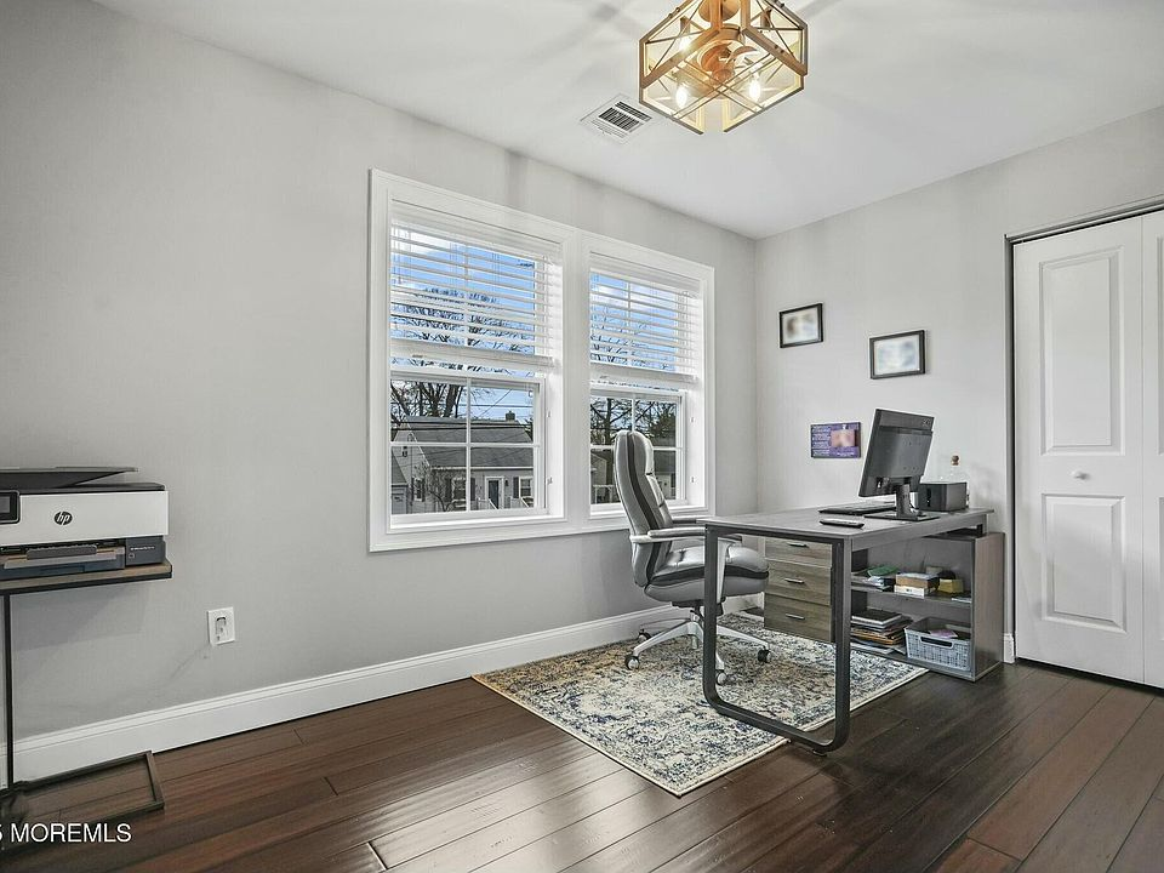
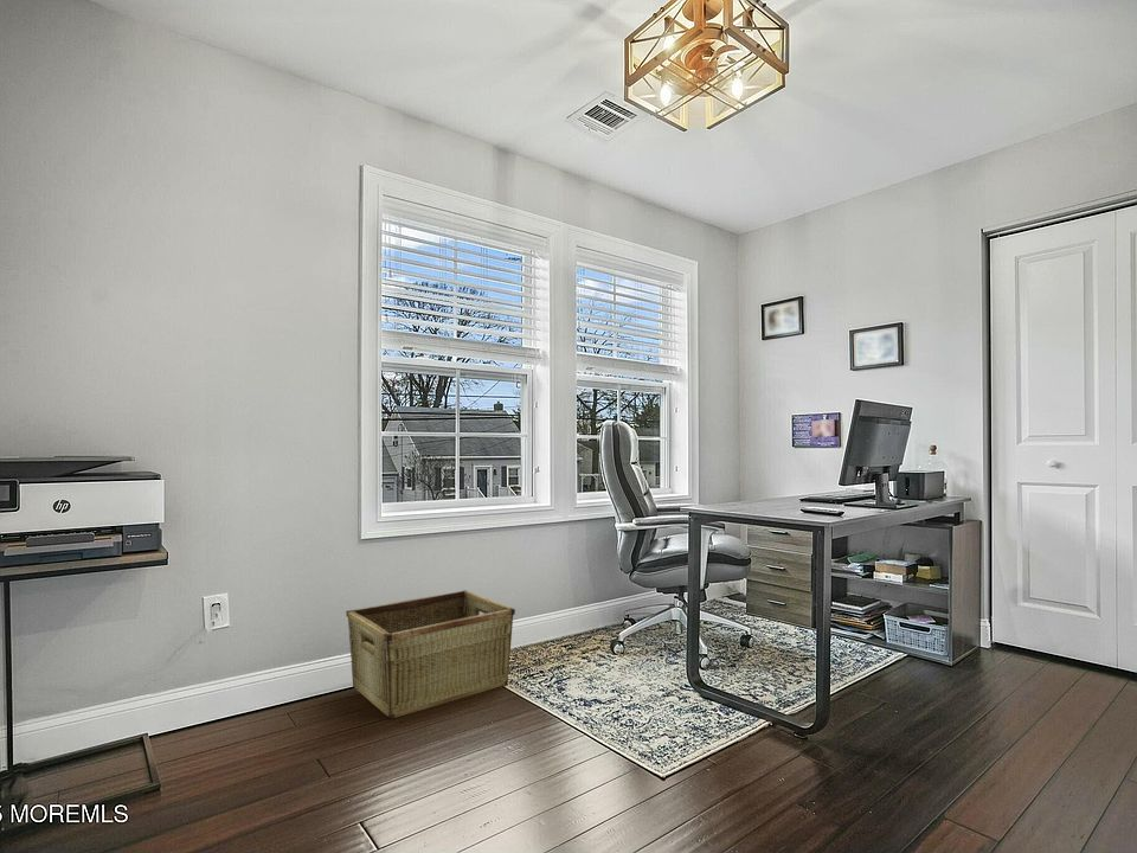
+ hamper [345,589,516,720]
